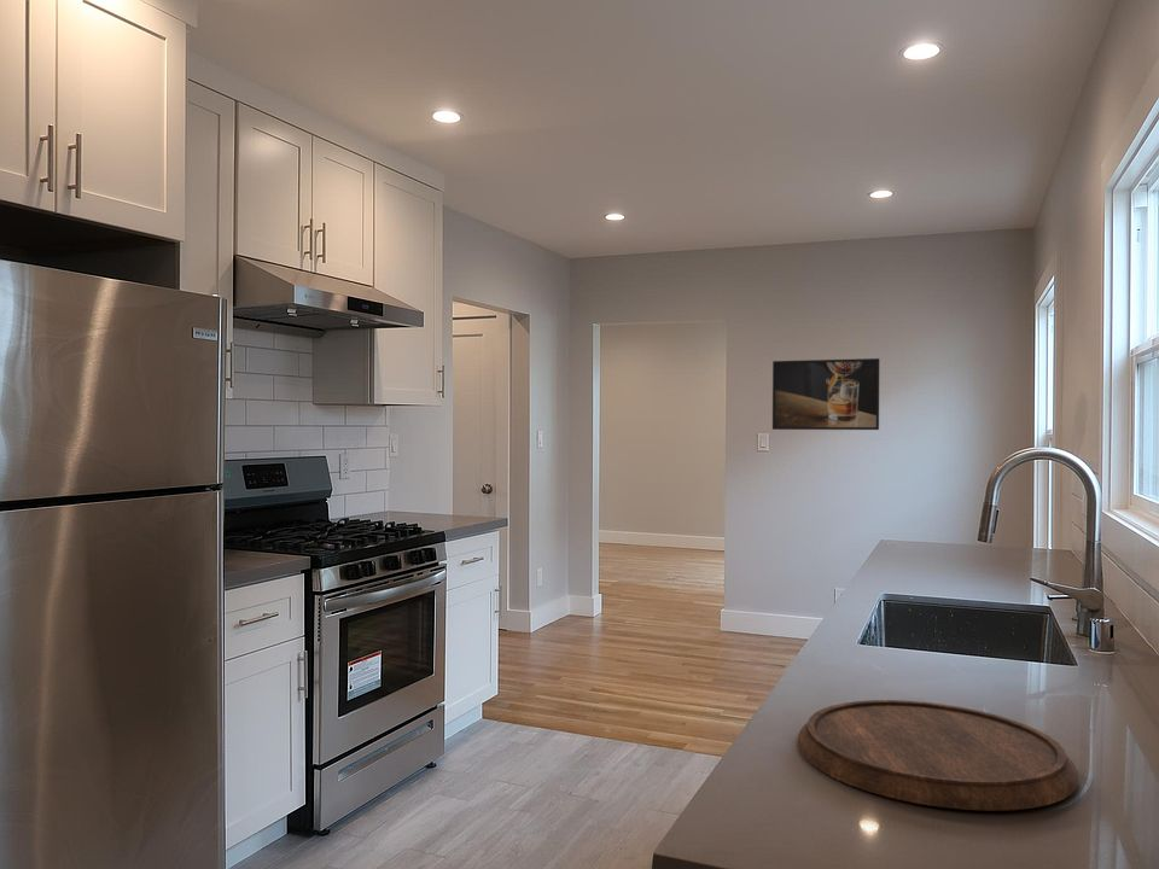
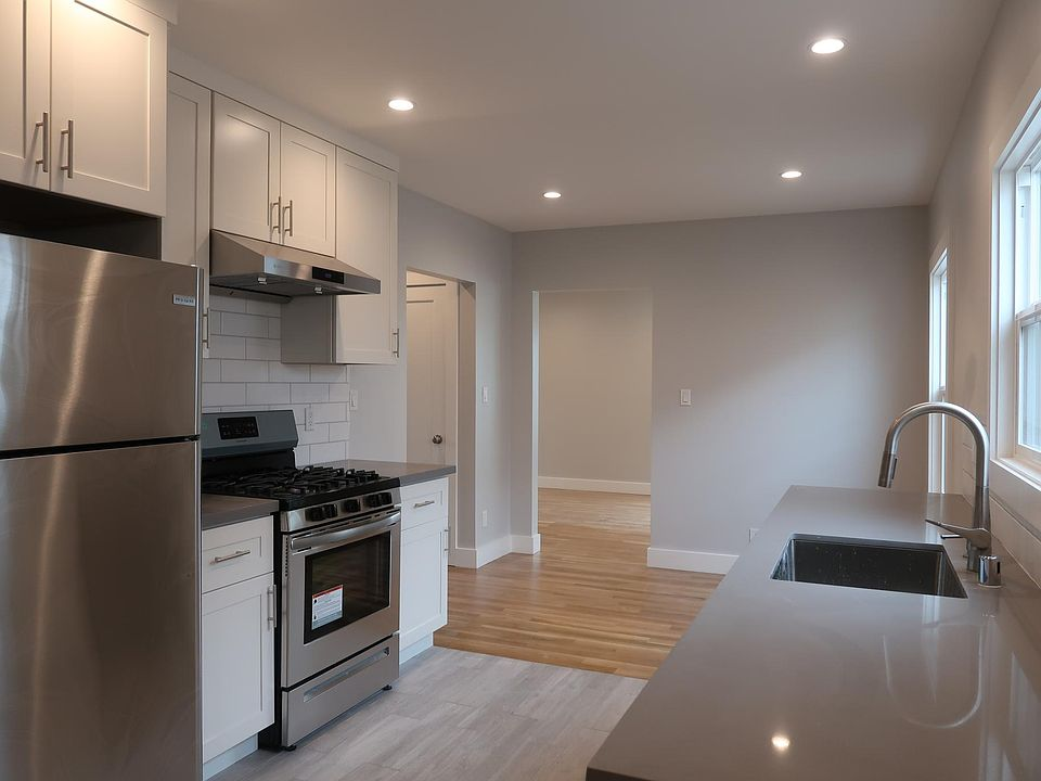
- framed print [771,357,880,431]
- cutting board [797,699,1079,812]
